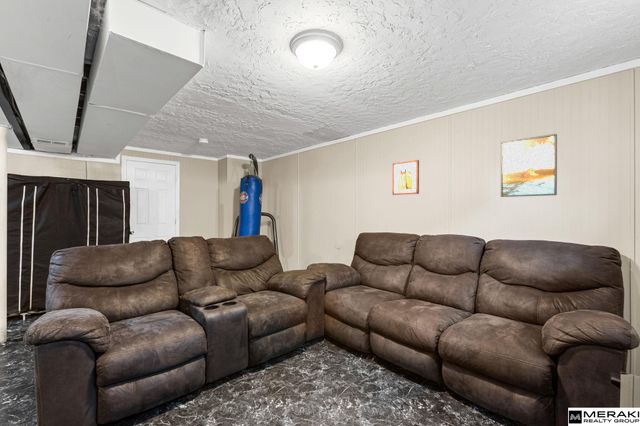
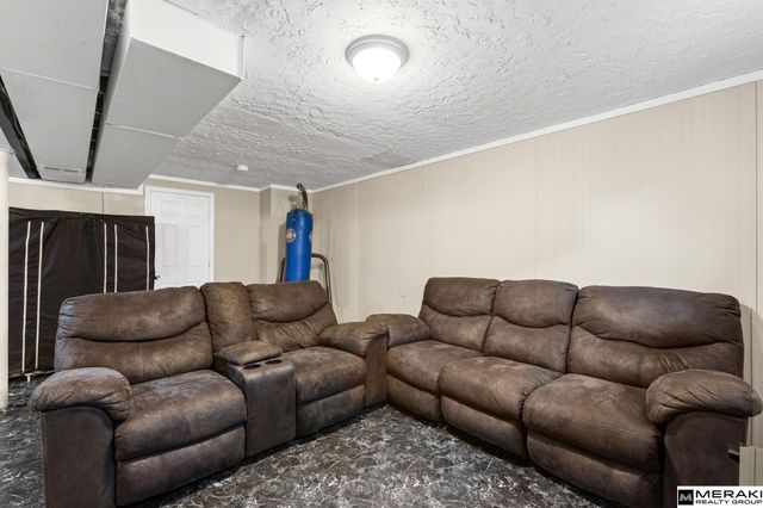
- wall art [391,159,420,196]
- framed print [500,133,558,198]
